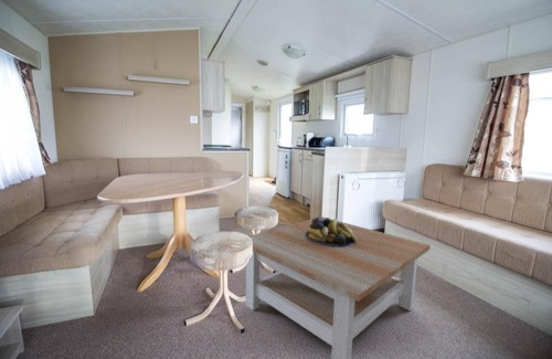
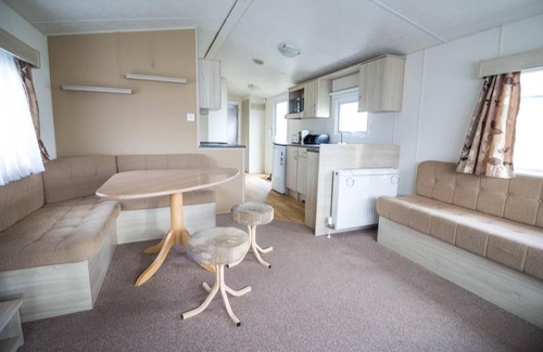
- coffee table [245,215,432,359]
- fruit bowl [306,217,357,247]
